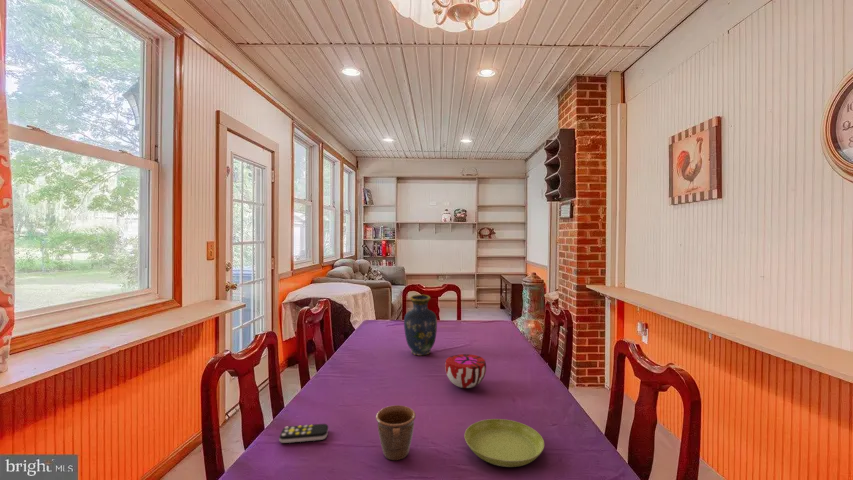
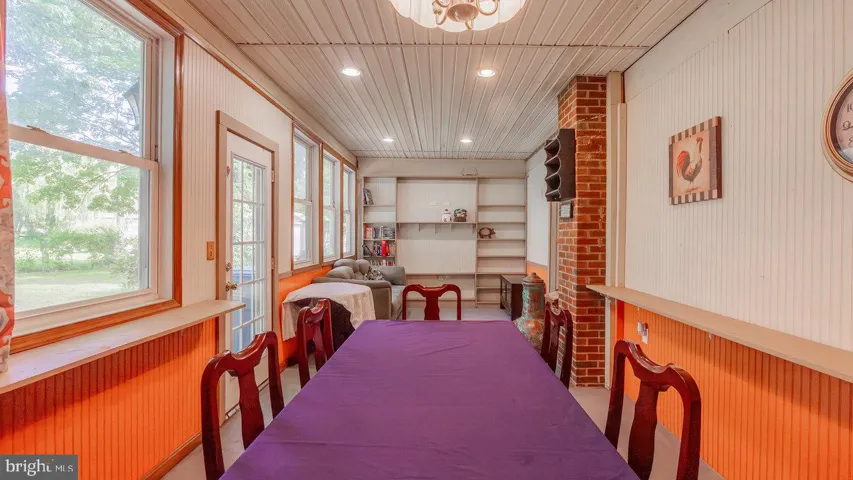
- mug [375,404,417,461]
- decorative bowl [444,353,487,389]
- vase [403,294,438,357]
- remote control [278,423,329,444]
- saucer [464,418,545,468]
